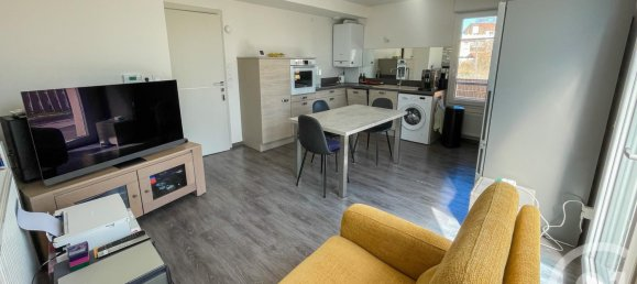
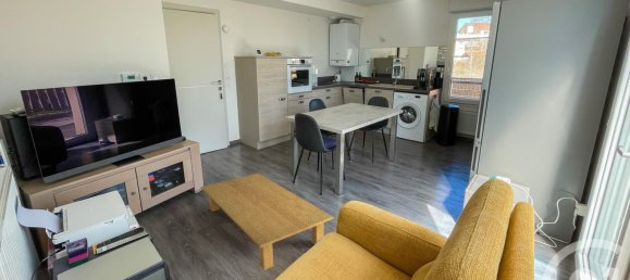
+ coffee table [200,173,334,271]
